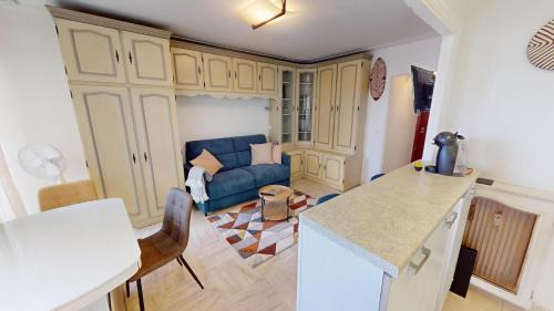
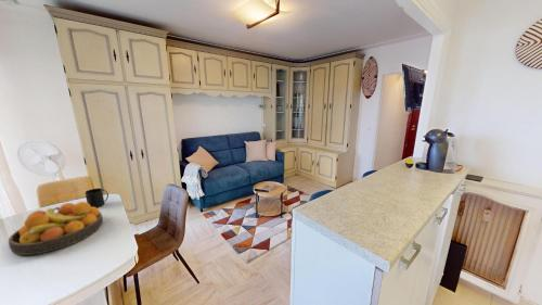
+ mug [85,187,109,208]
+ fruit bowl [8,201,104,256]
